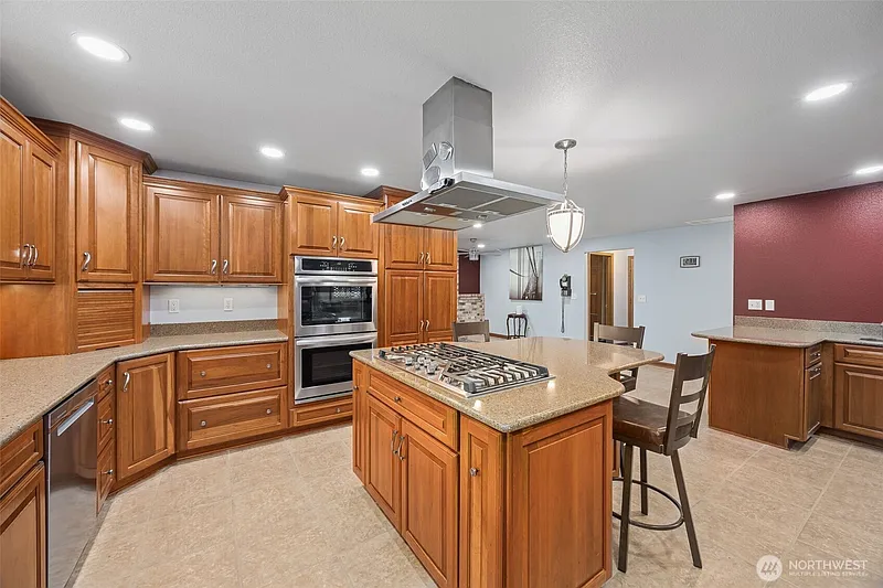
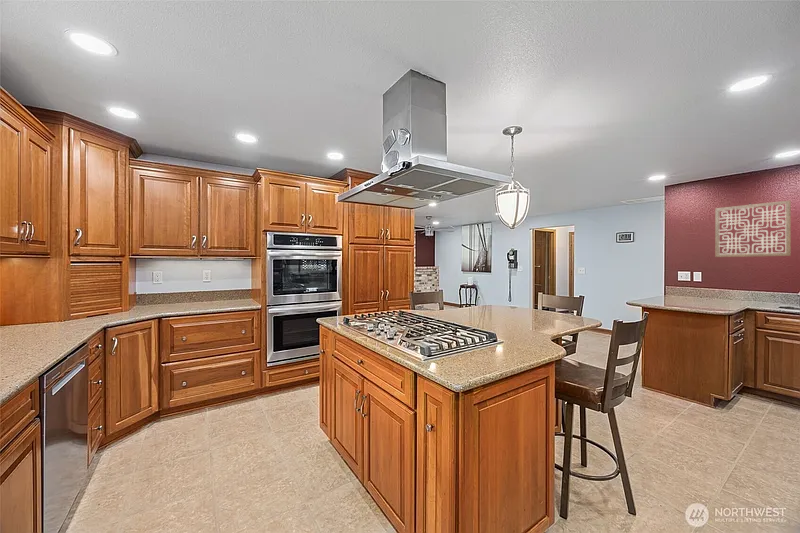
+ wall art [714,199,792,258]
